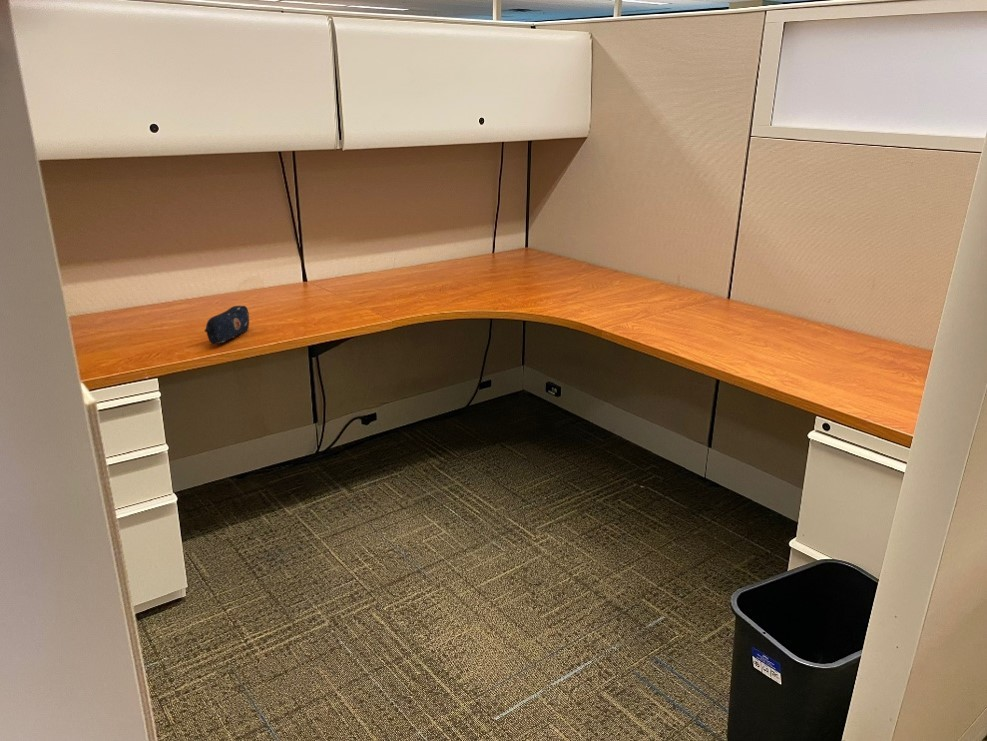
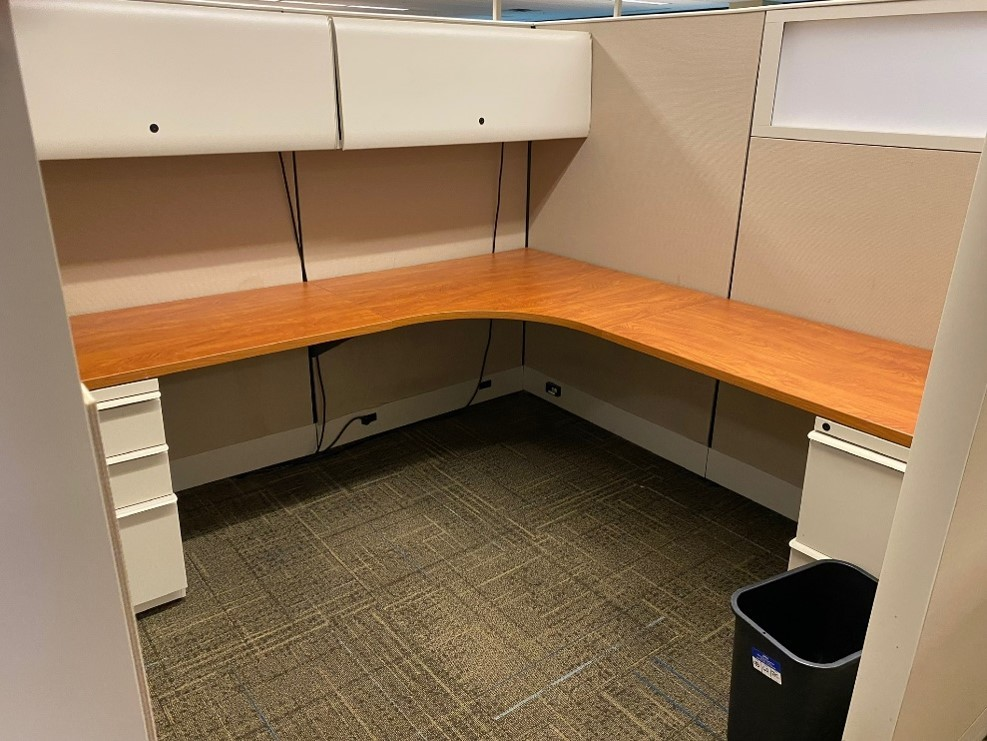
- pencil case [204,305,250,345]
